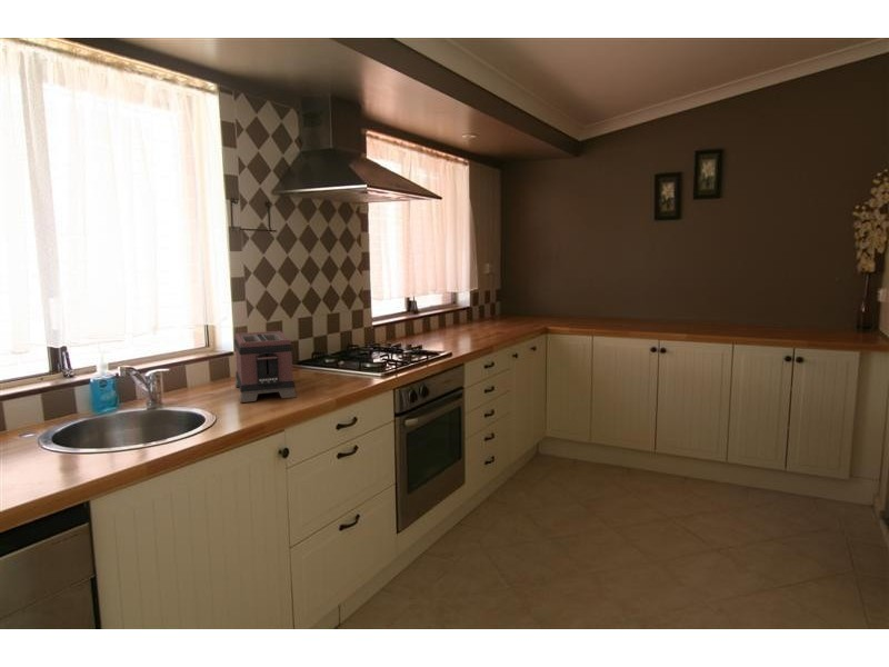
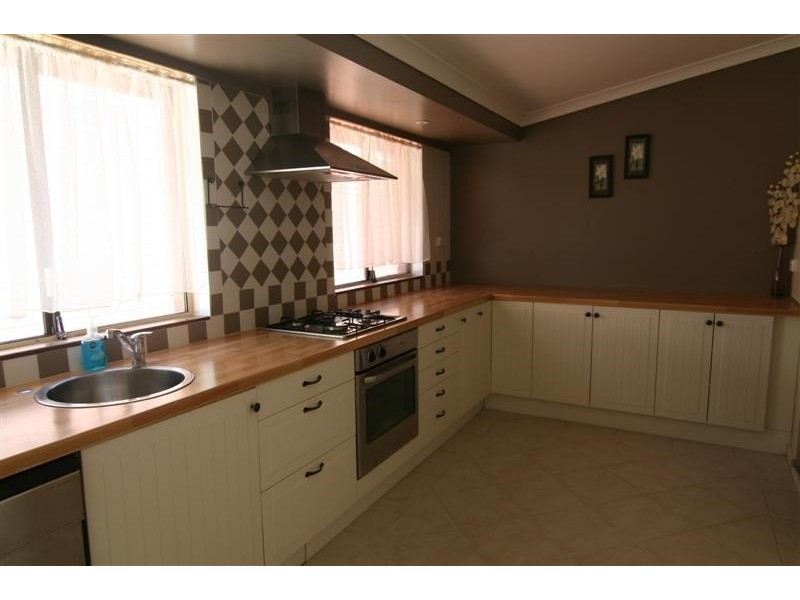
- toaster [233,330,298,404]
